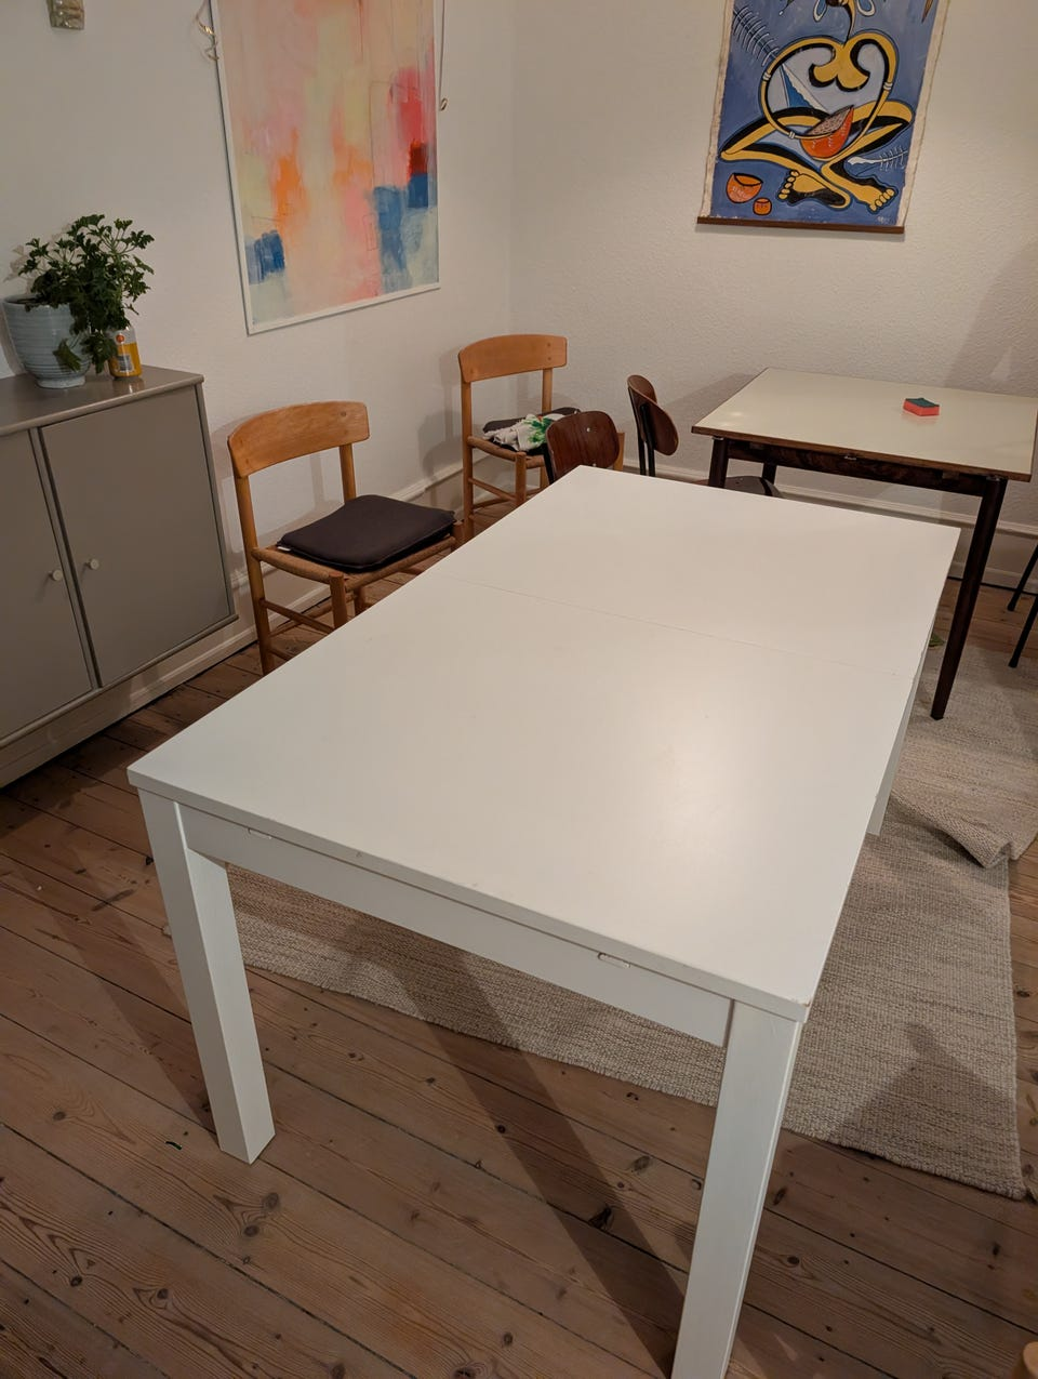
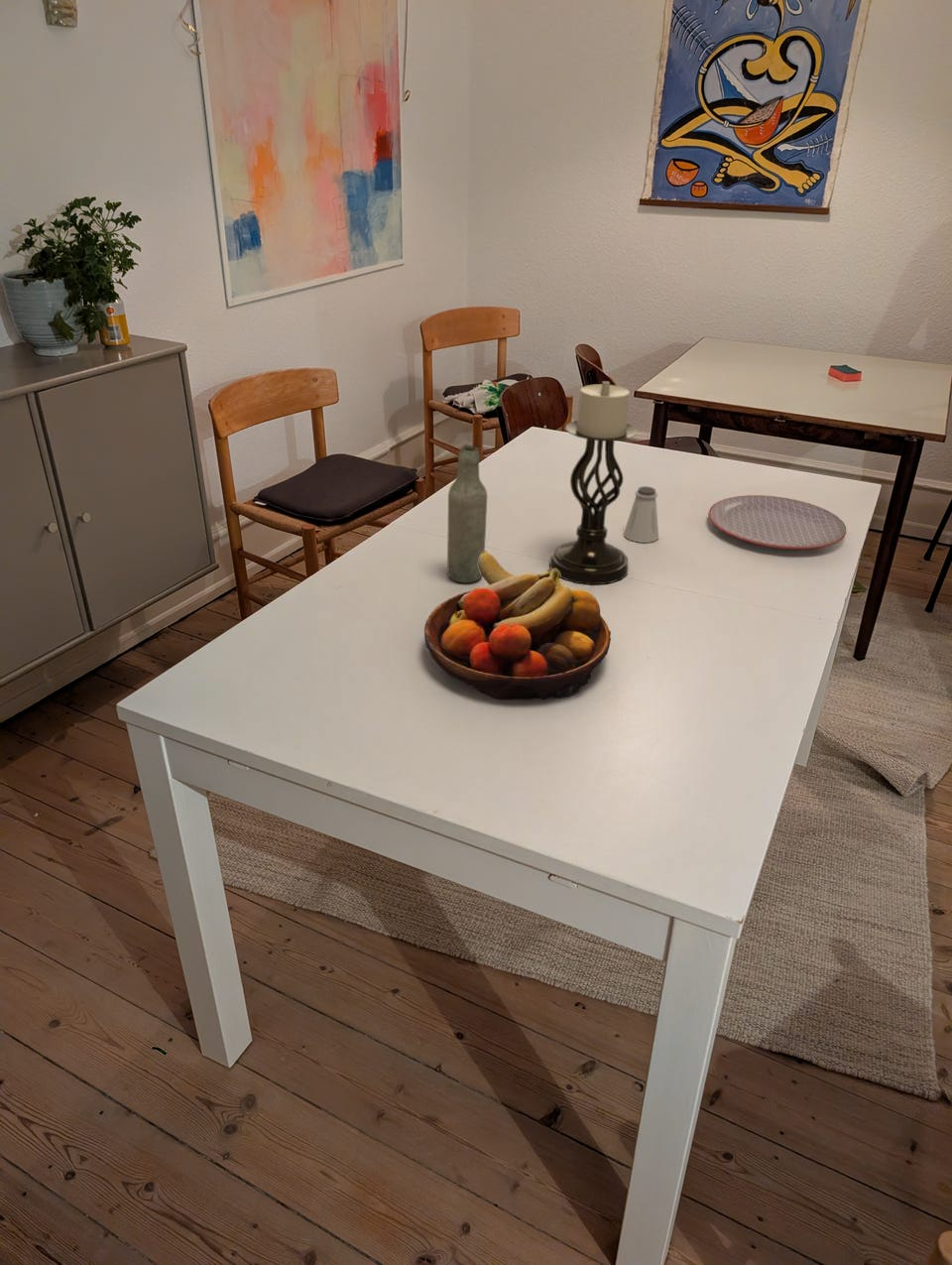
+ plate [707,494,847,550]
+ fruit bowl [423,550,612,700]
+ saltshaker [623,485,659,544]
+ candle holder [548,380,639,585]
+ bottle [446,444,488,583]
